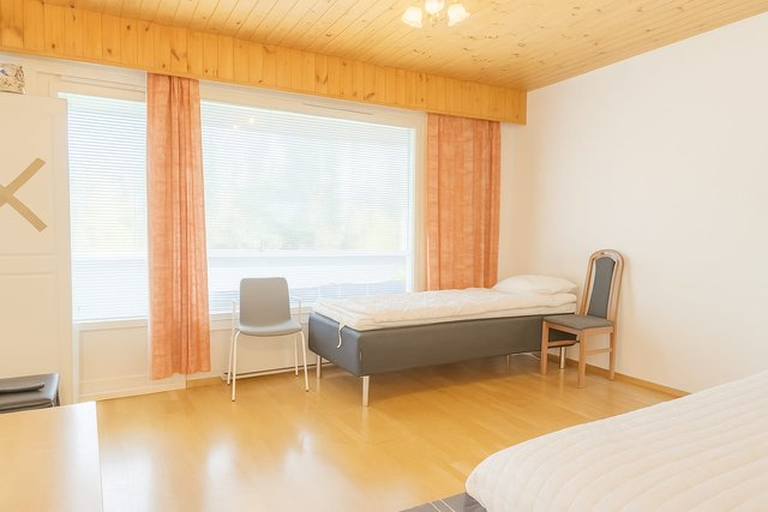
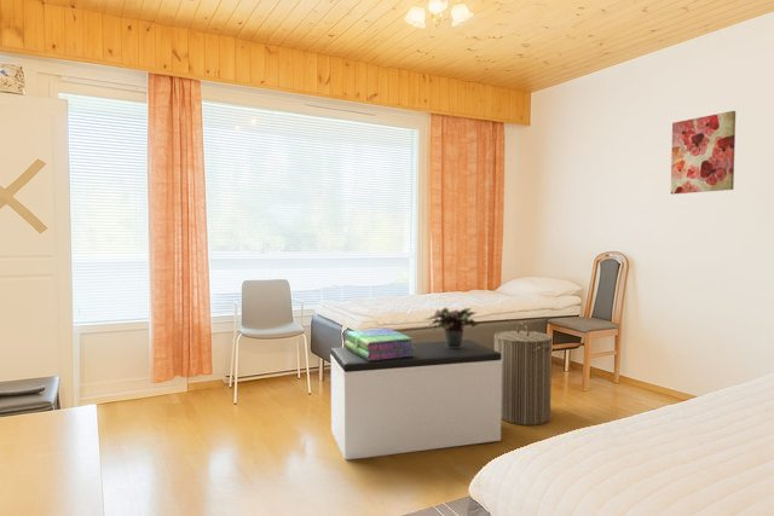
+ laundry hamper [493,321,553,427]
+ potted plant [423,307,481,348]
+ bench [329,338,502,460]
+ wall art [670,110,737,196]
+ stack of books [343,327,415,360]
